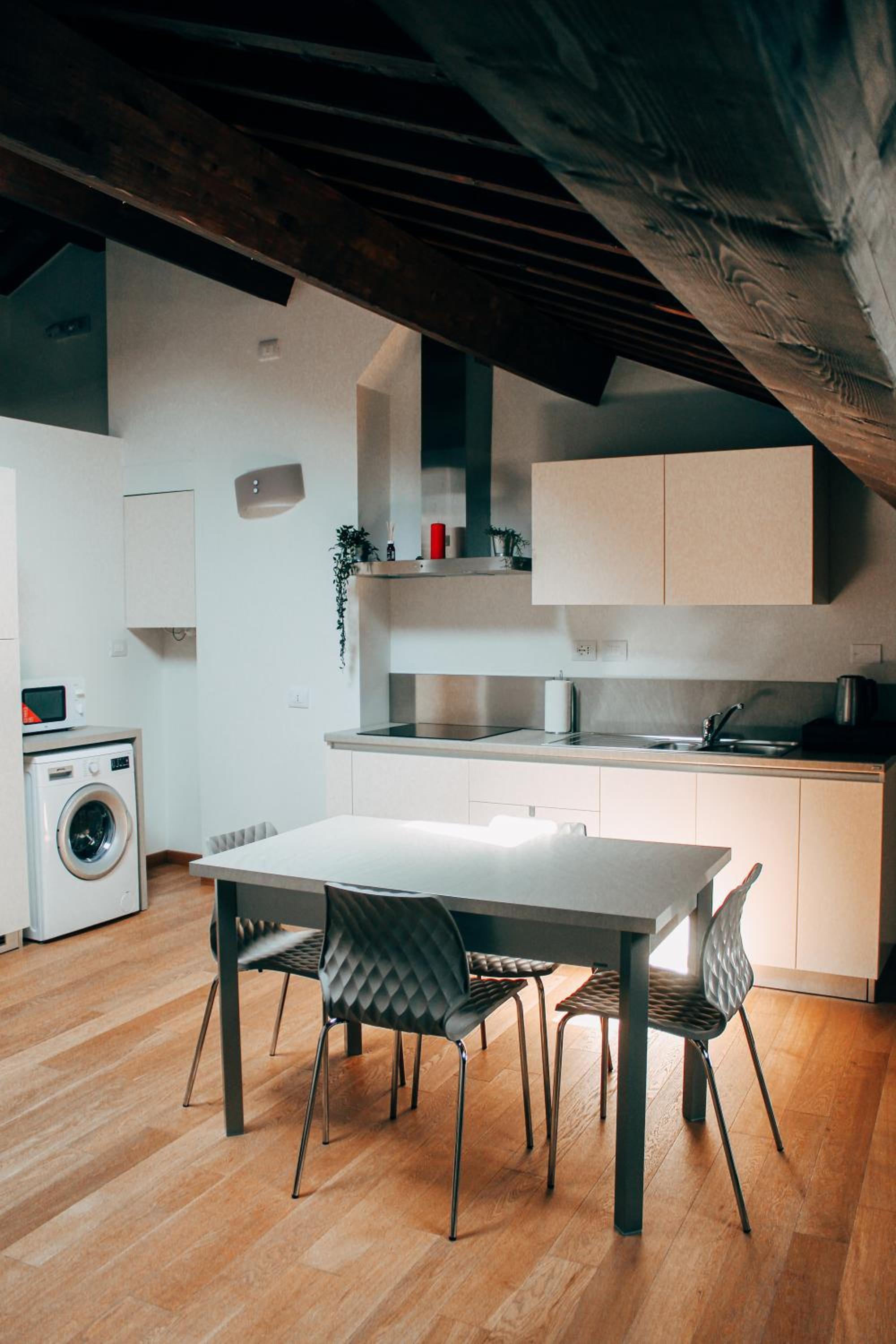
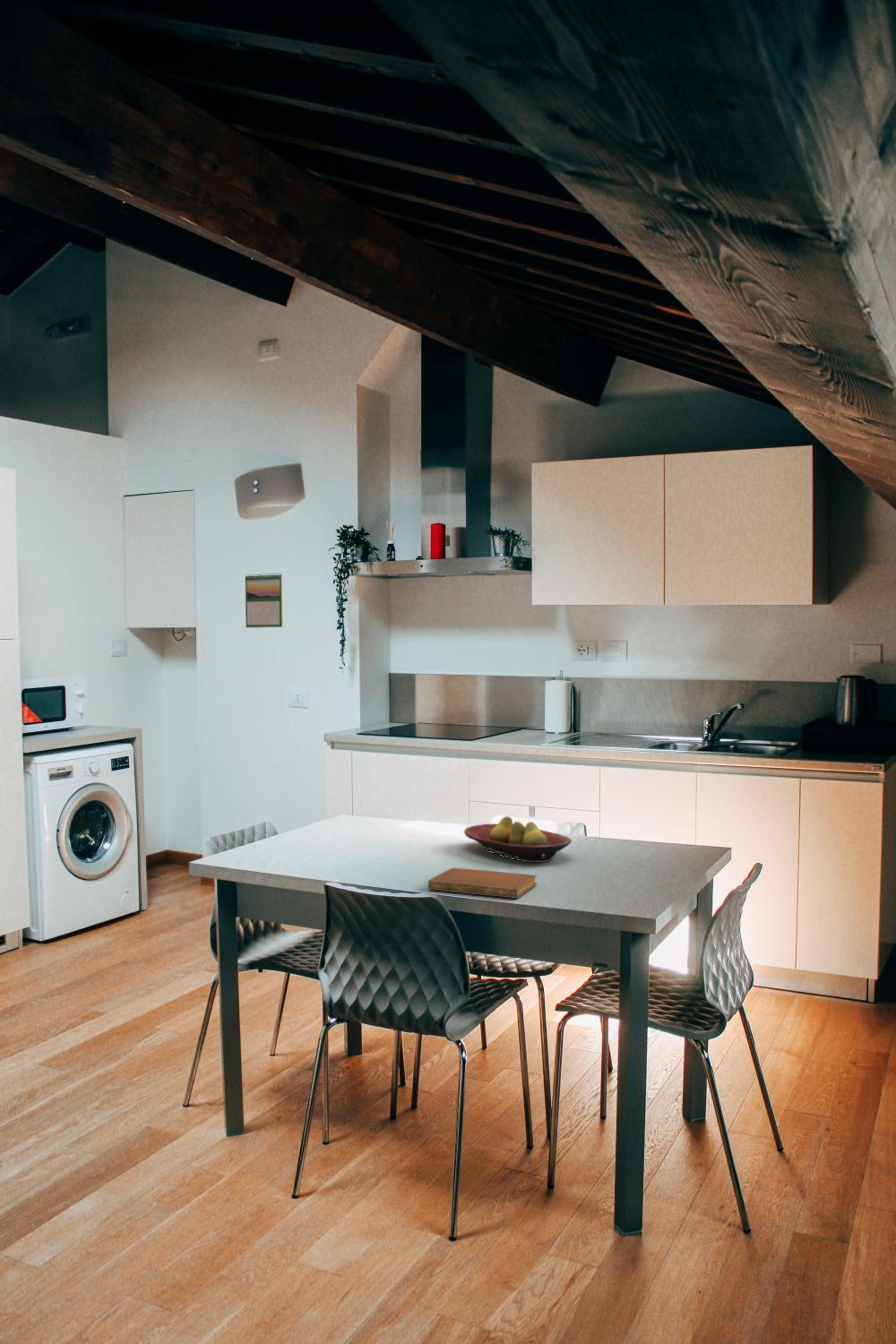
+ notebook [427,867,537,899]
+ fruit bowl [464,816,572,862]
+ calendar [245,573,283,628]
